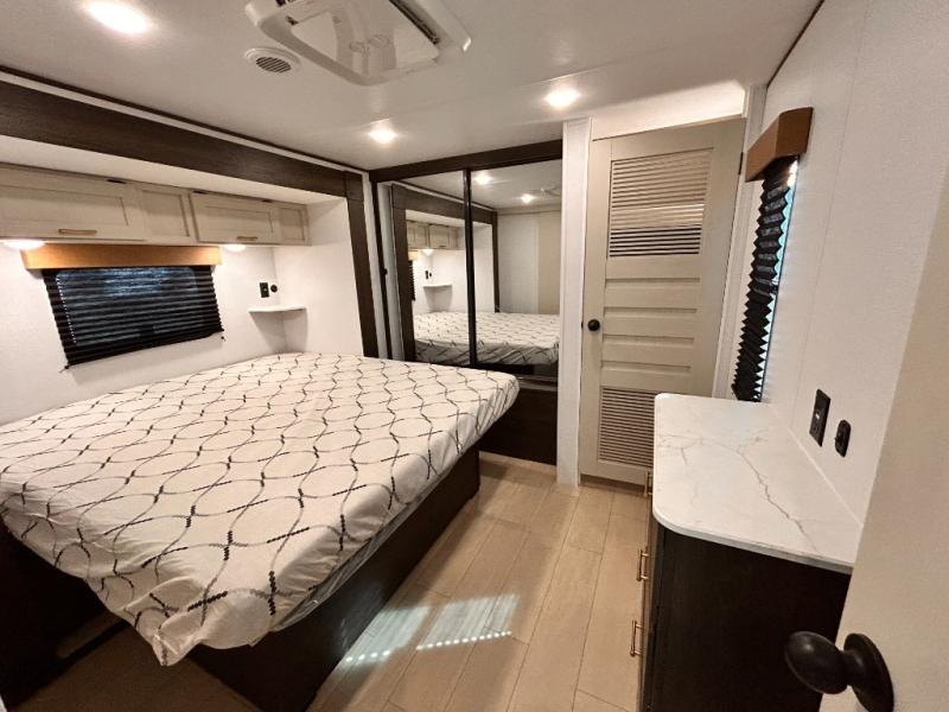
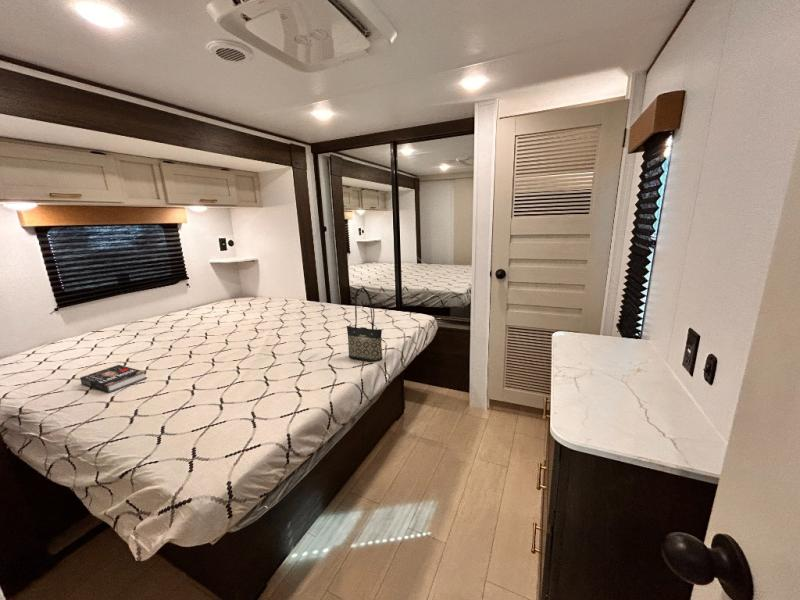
+ book [79,364,148,394]
+ tote bag [346,287,383,363]
